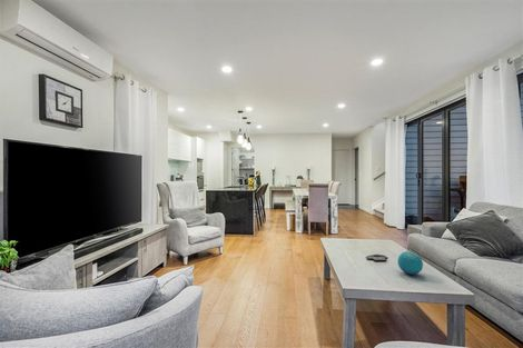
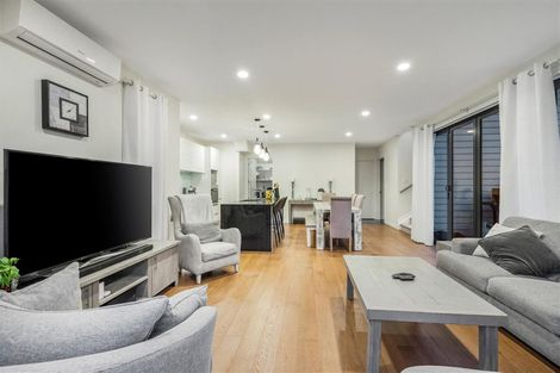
- decorative orb [396,250,424,276]
